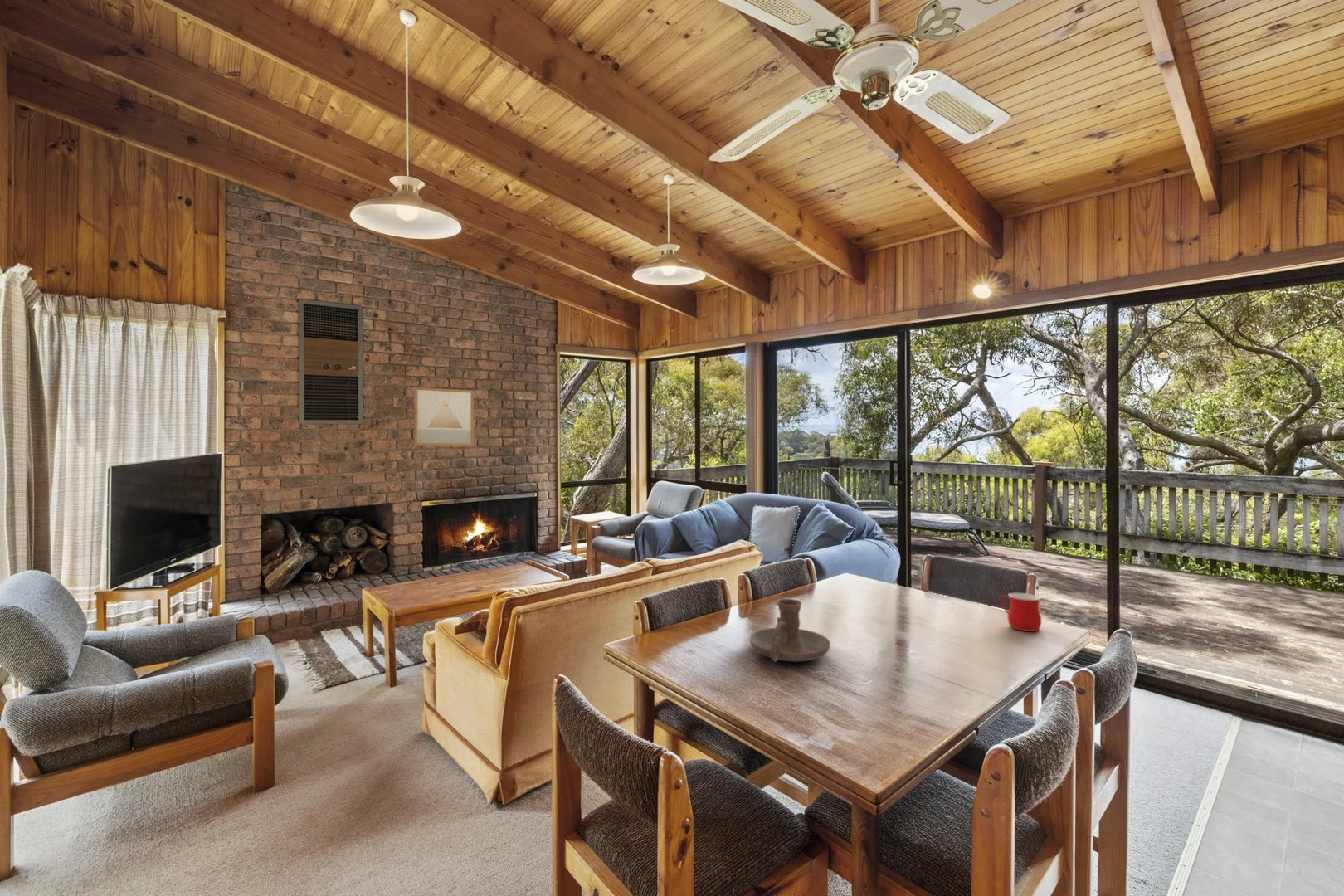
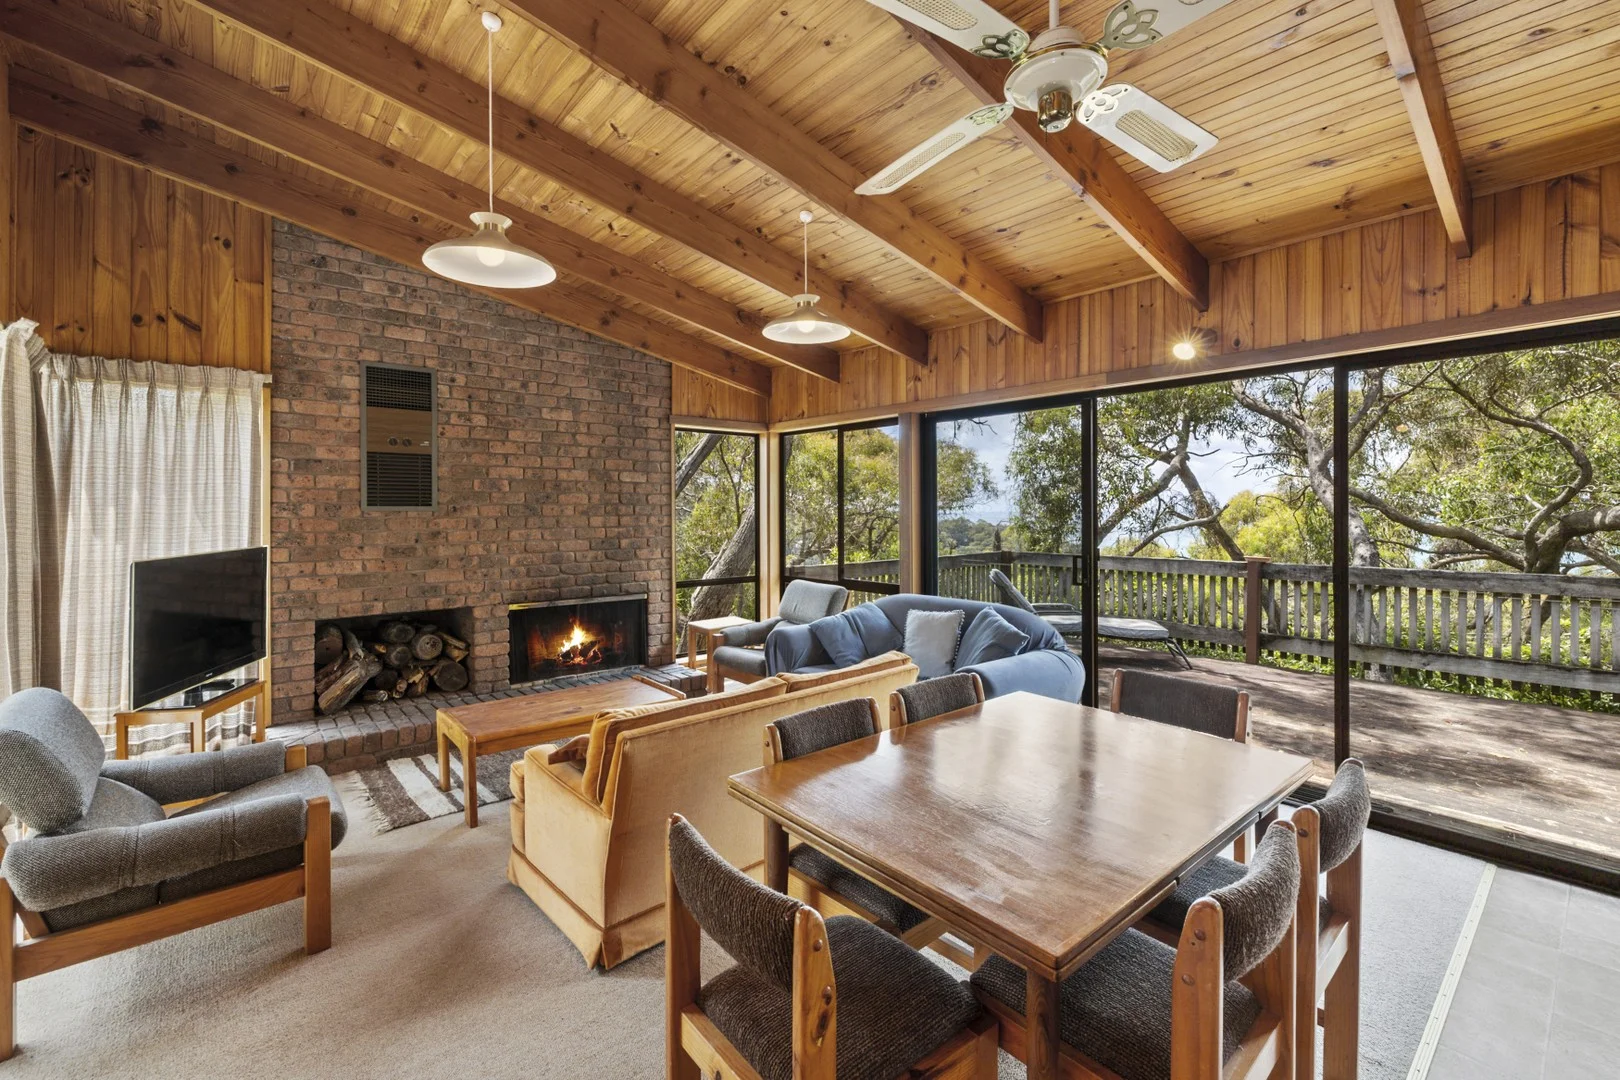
- candle holder [749,598,831,663]
- mug [1000,592,1042,632]
- wall art [413,387,475,446]
